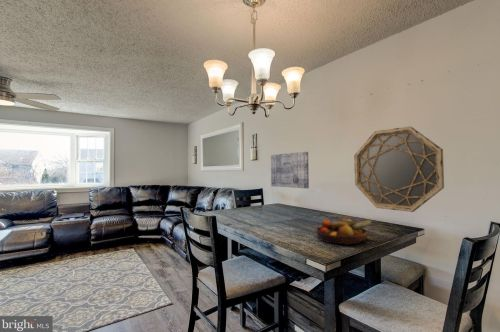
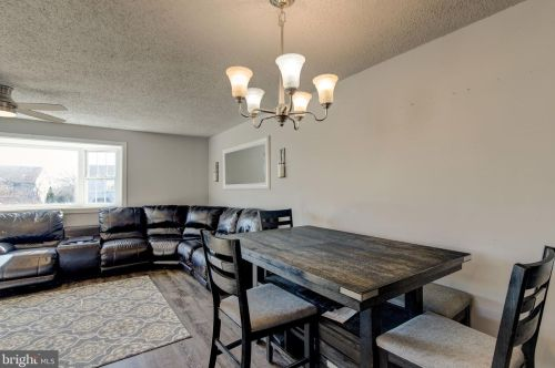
- fruit bowl [315,217,373,246]
- home mirror [353,126,445,213]
- wall art [270,151,310,189]
